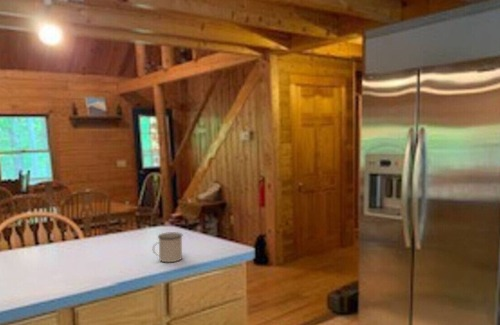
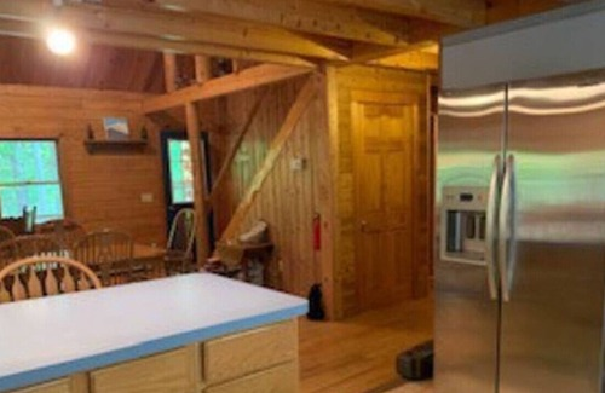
- mug [151,231,183,263]
